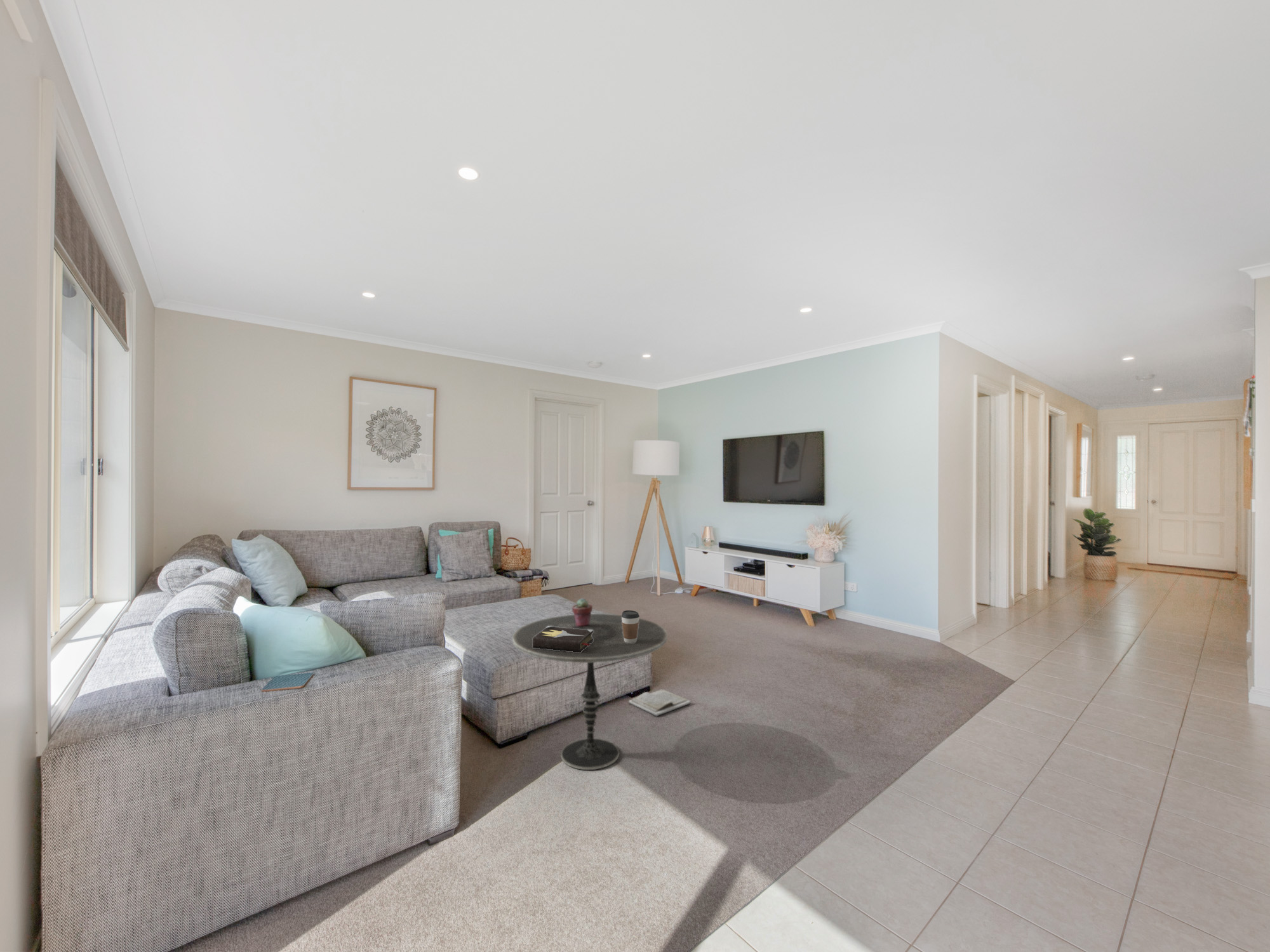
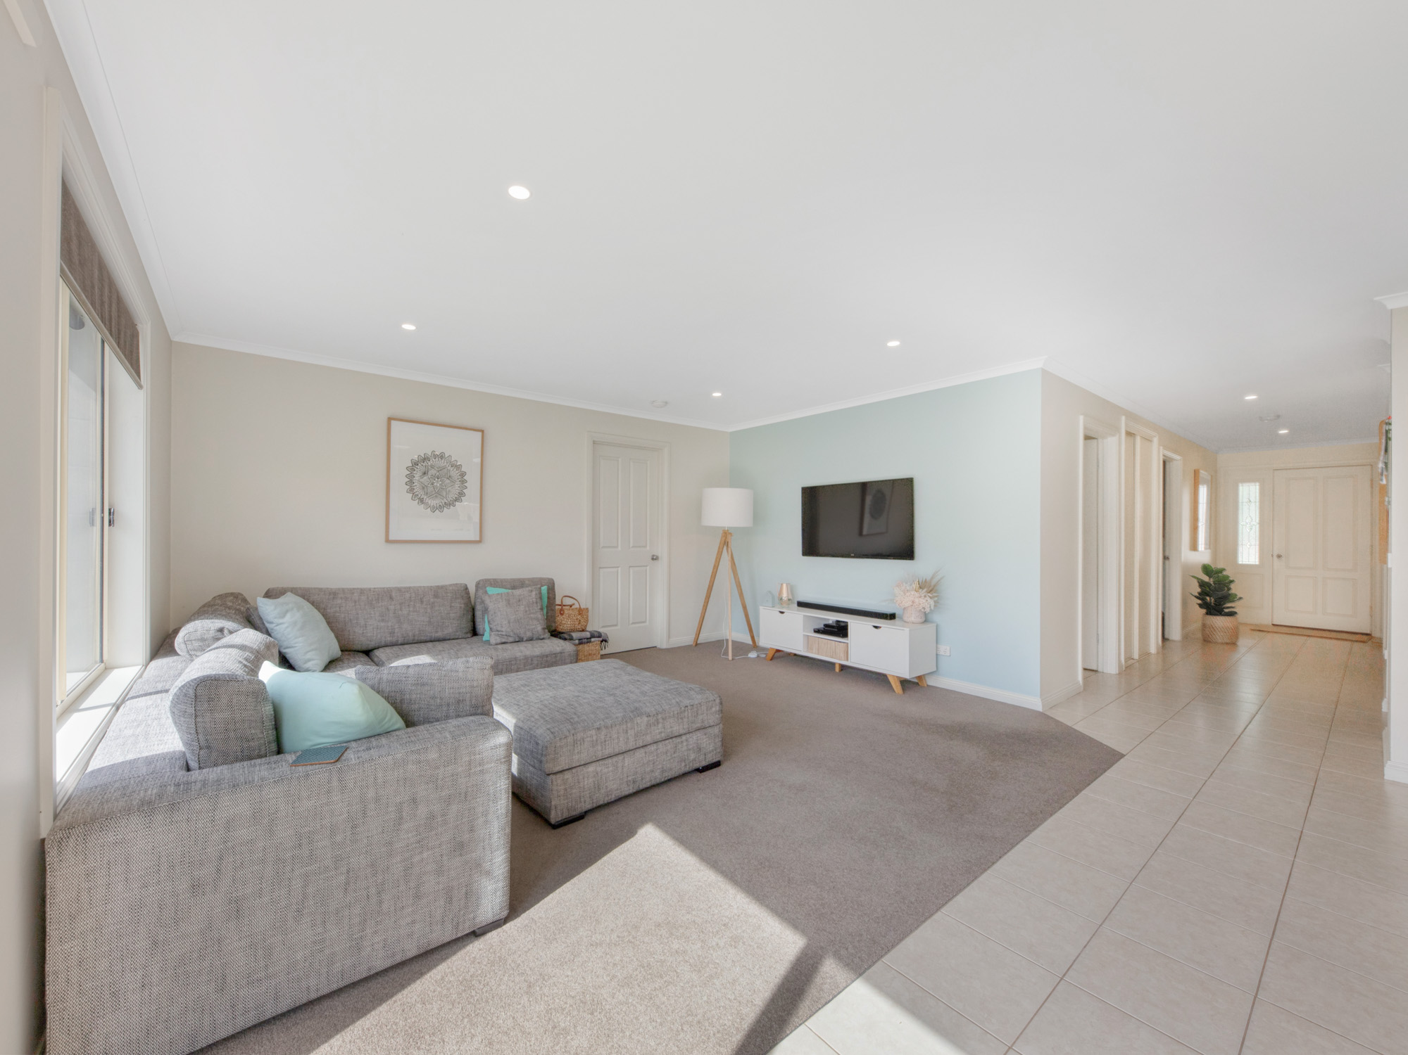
- coffee cup [621,610,640,643]
- side table [512,613,668,770]
- book [629,689,691,717]
- hardback book [533,626,593,652]
- potted succulent [572,598,593,626]
